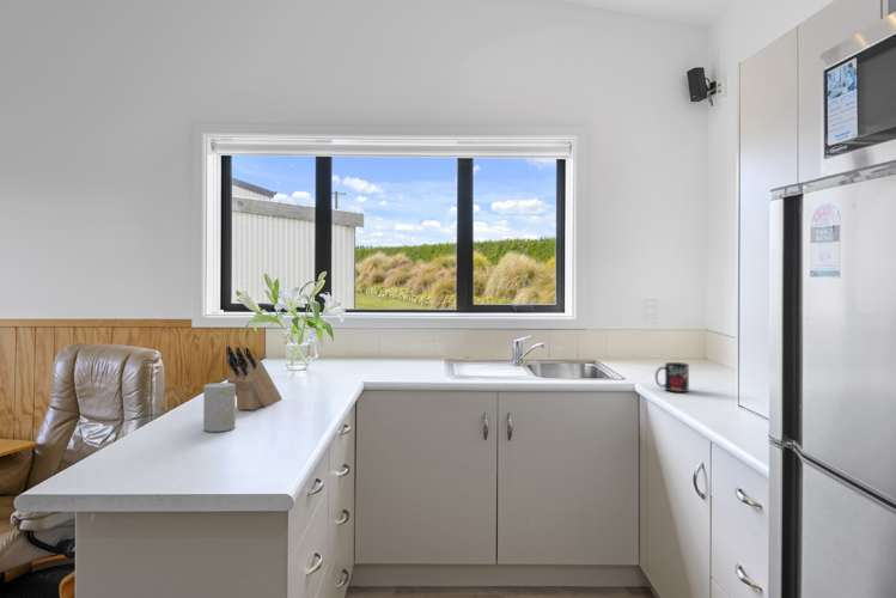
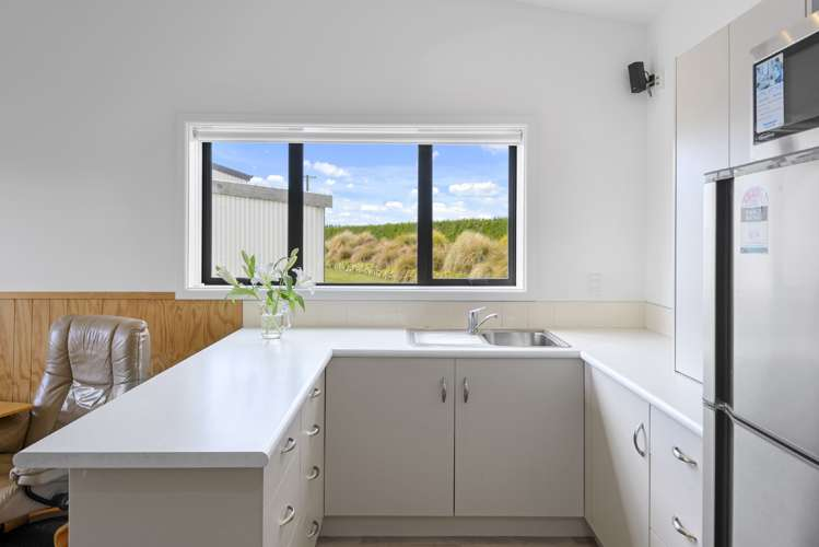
- knife block [225,344,284,411]
- cup [202,382,237,433]
- mug [654,361,690,393]
